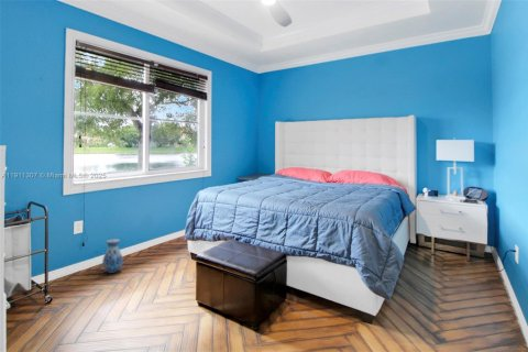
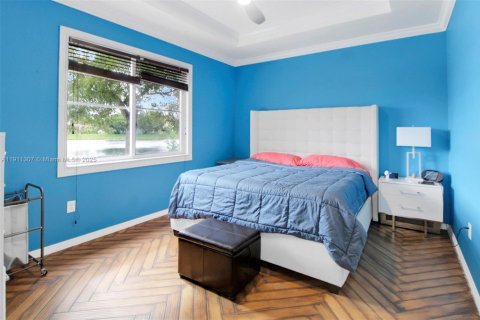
- vase [101,239,124,274]
